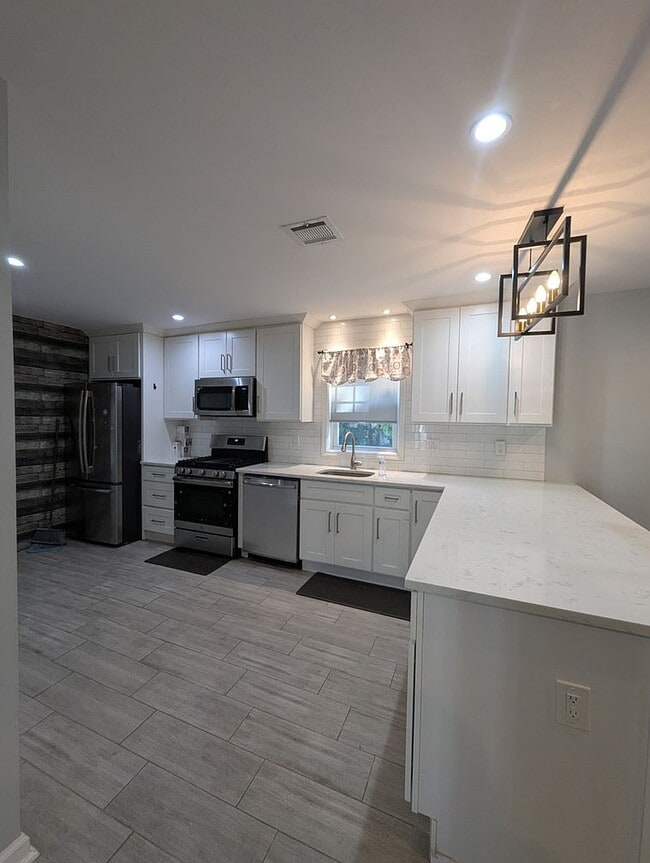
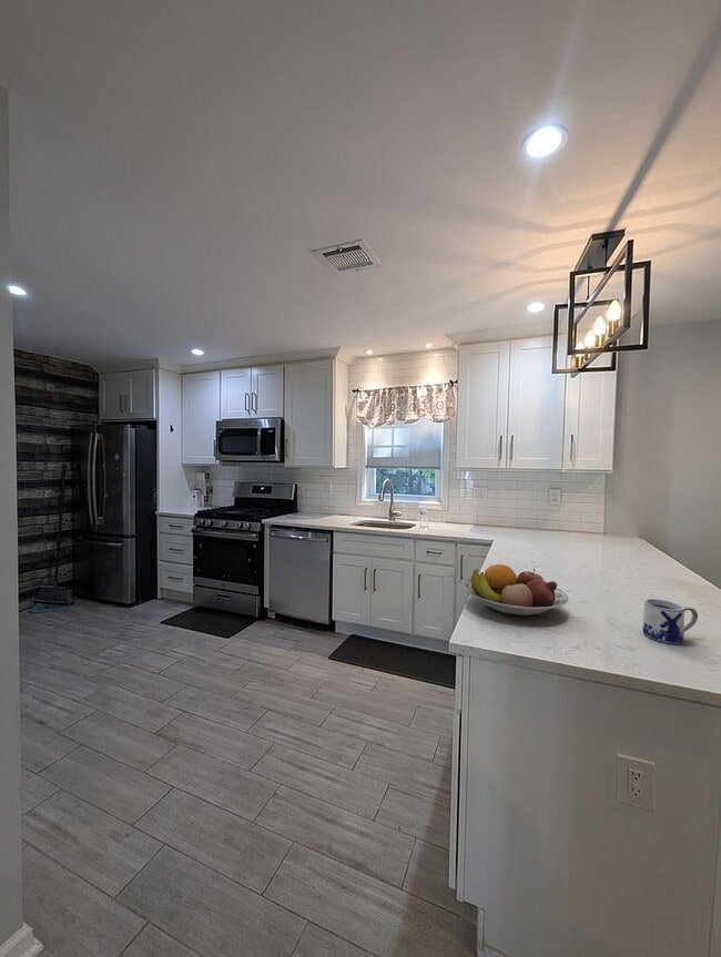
+ mug [642,598,699,645]
+ fruit bowl [463,563,569,617]
